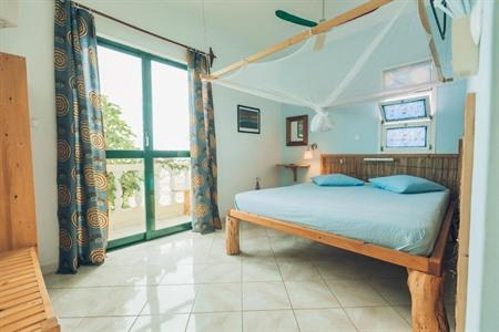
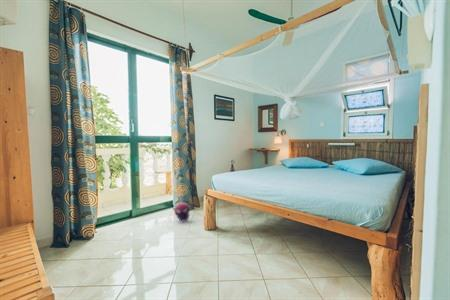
+ plush toy [173,201,191,222]
